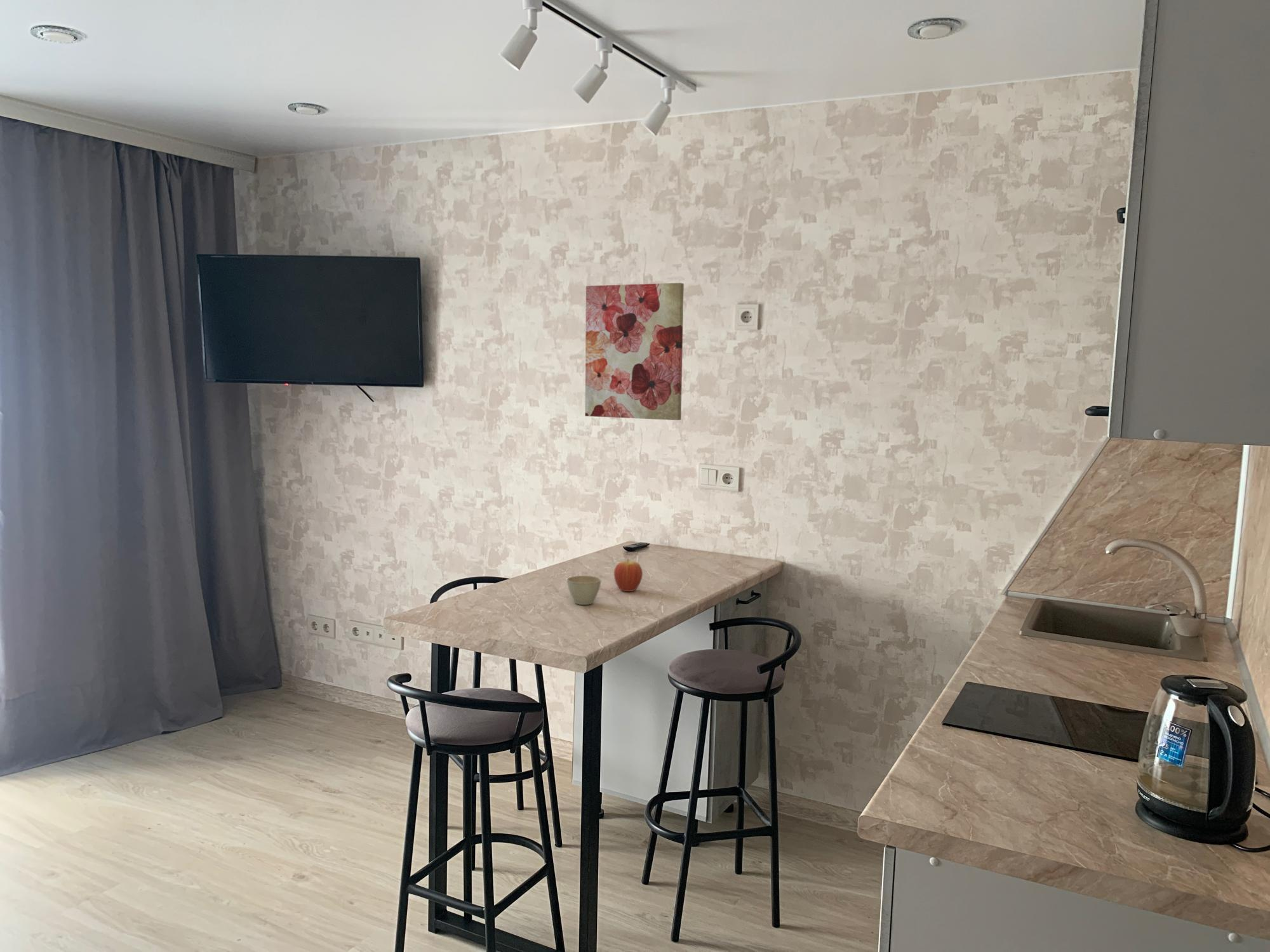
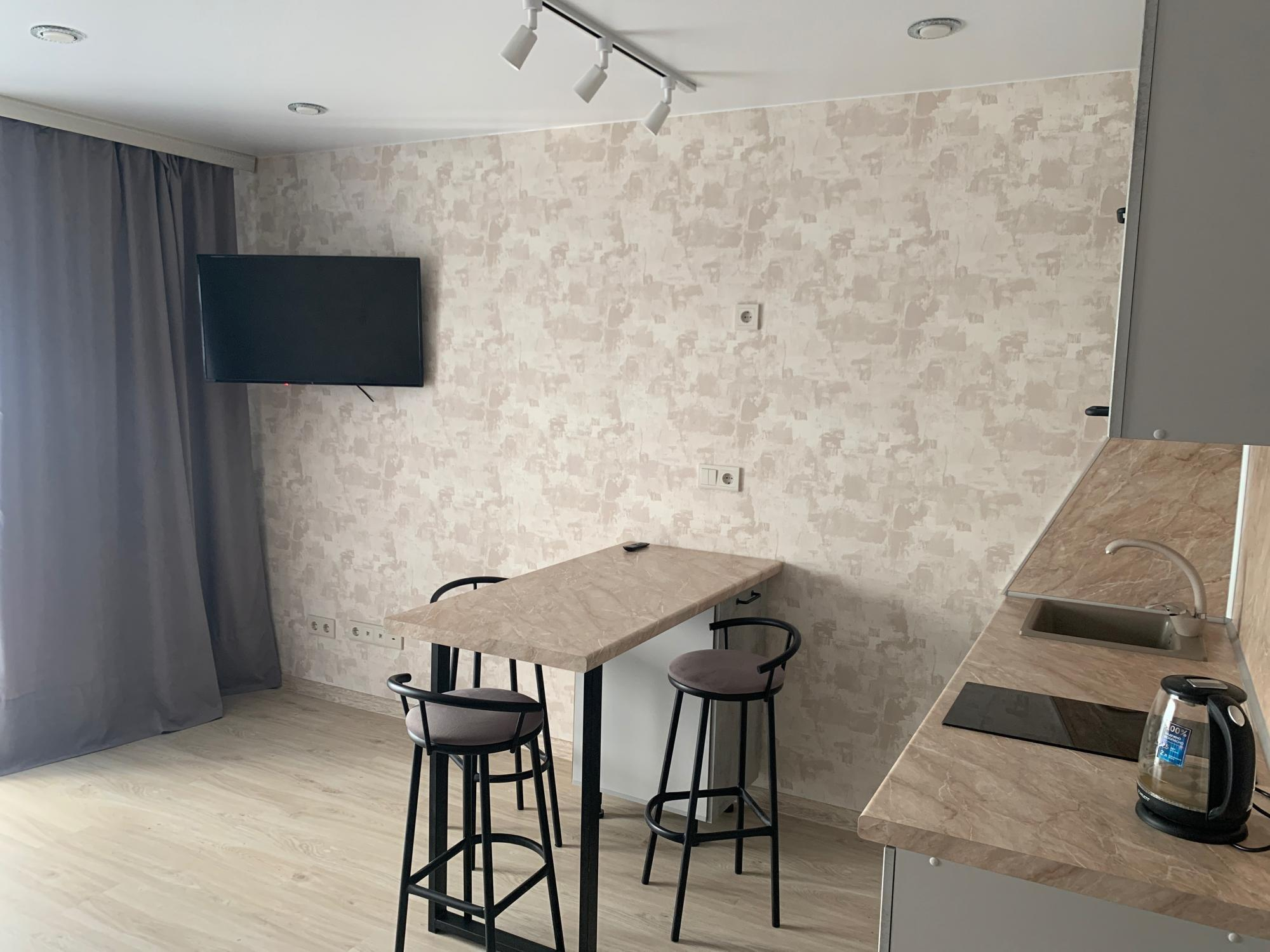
- wall art [584,282,685,421]
- flower pot [566,575,602,605]
- fruit [613,558,643,592]
